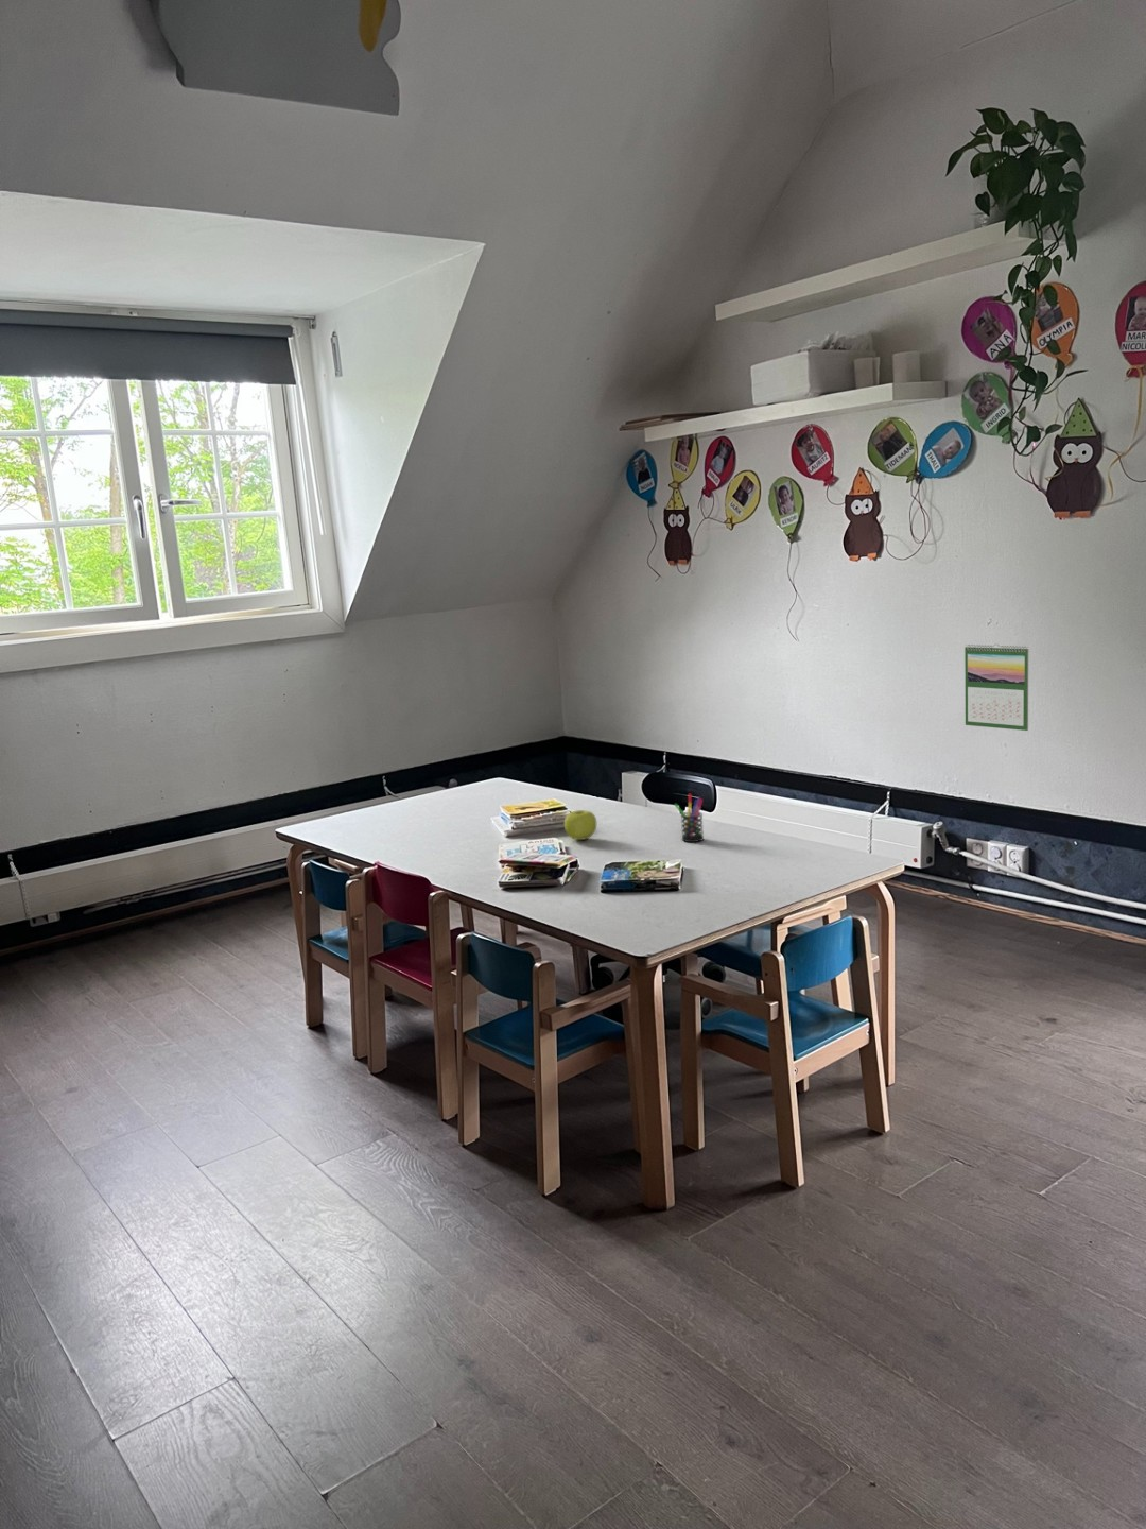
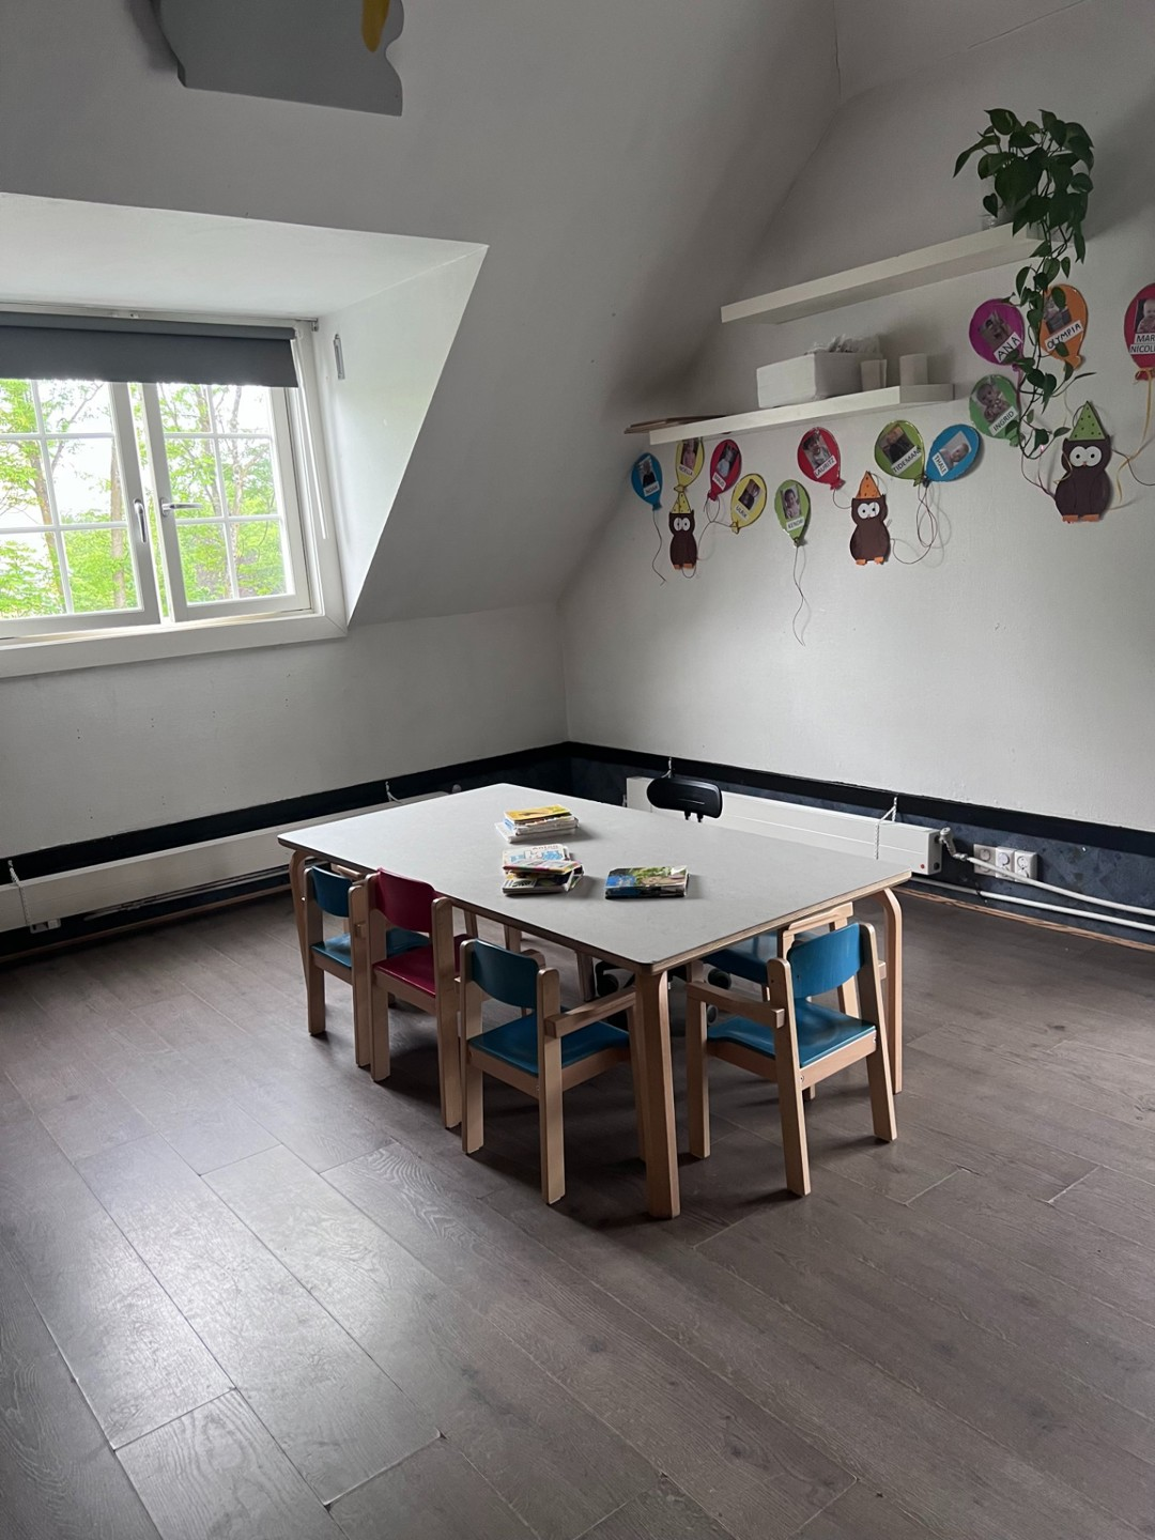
- pen holder [674,793,704,843]
- apple [563,809,597,842]
- calendar [963,643,1029,732]
